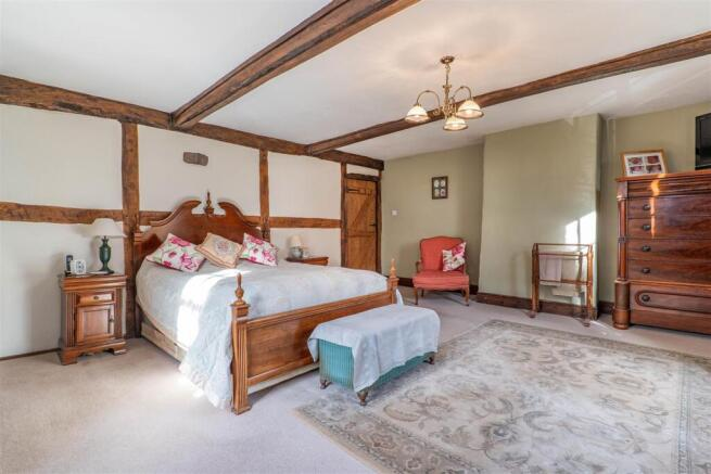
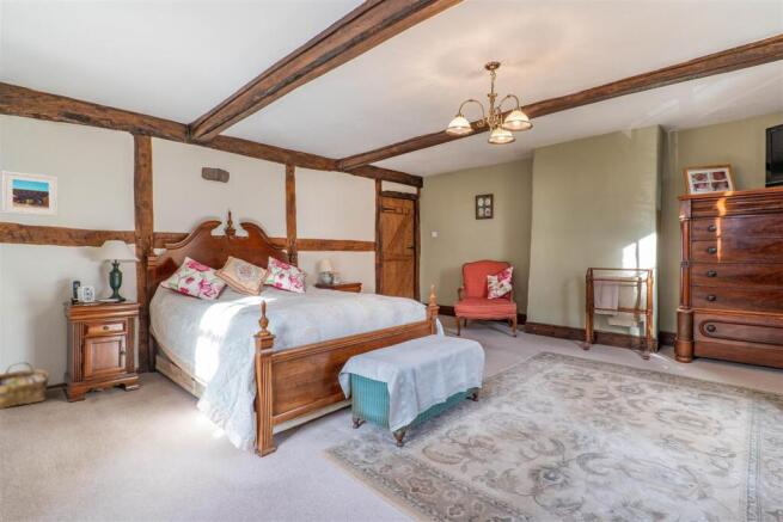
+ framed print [1,170,60,217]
+ woven basket [0,361,50,410]
